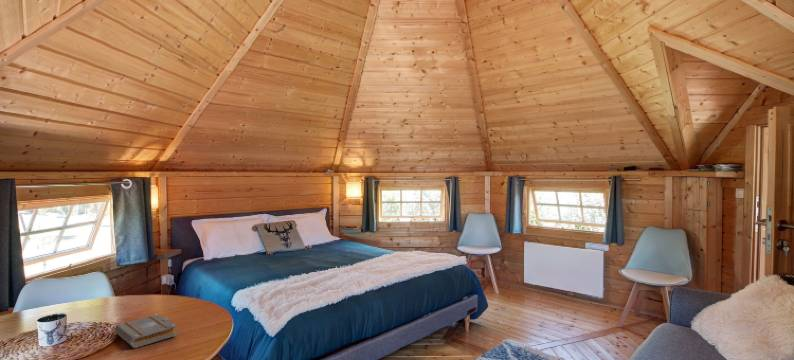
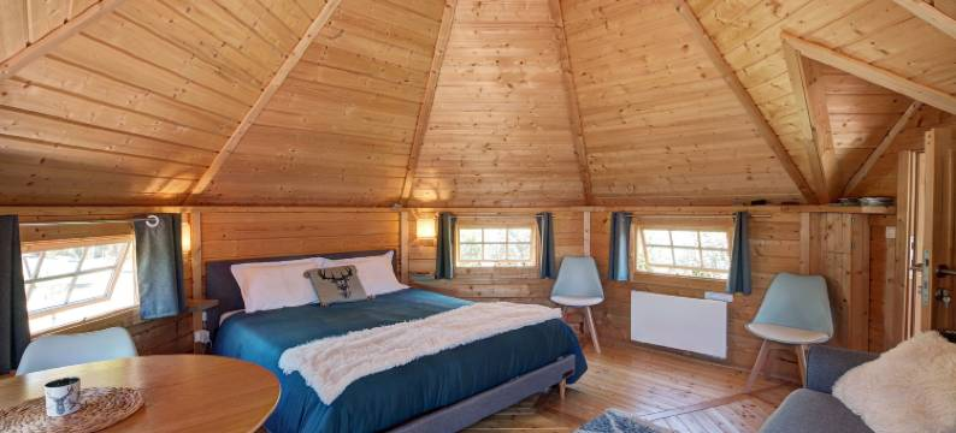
- book [113,313,179,349]
